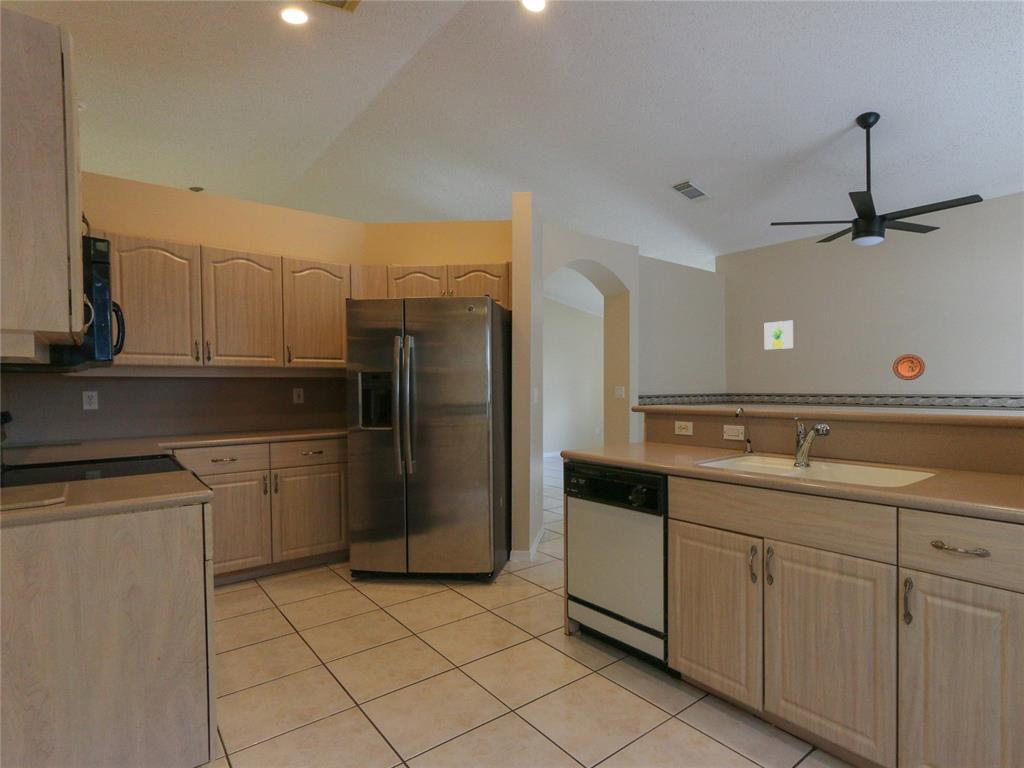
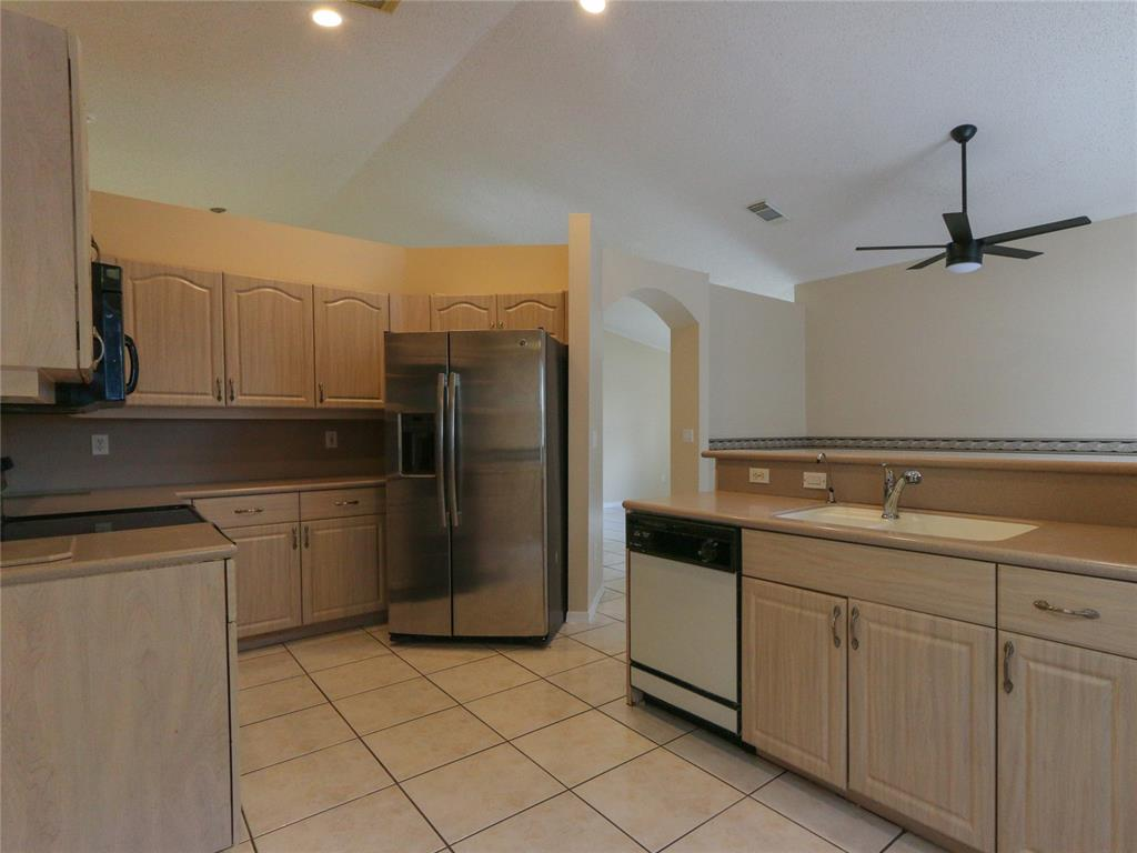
- decorative plate [892,353,926,381]
- wall art [764,320,794,350]
